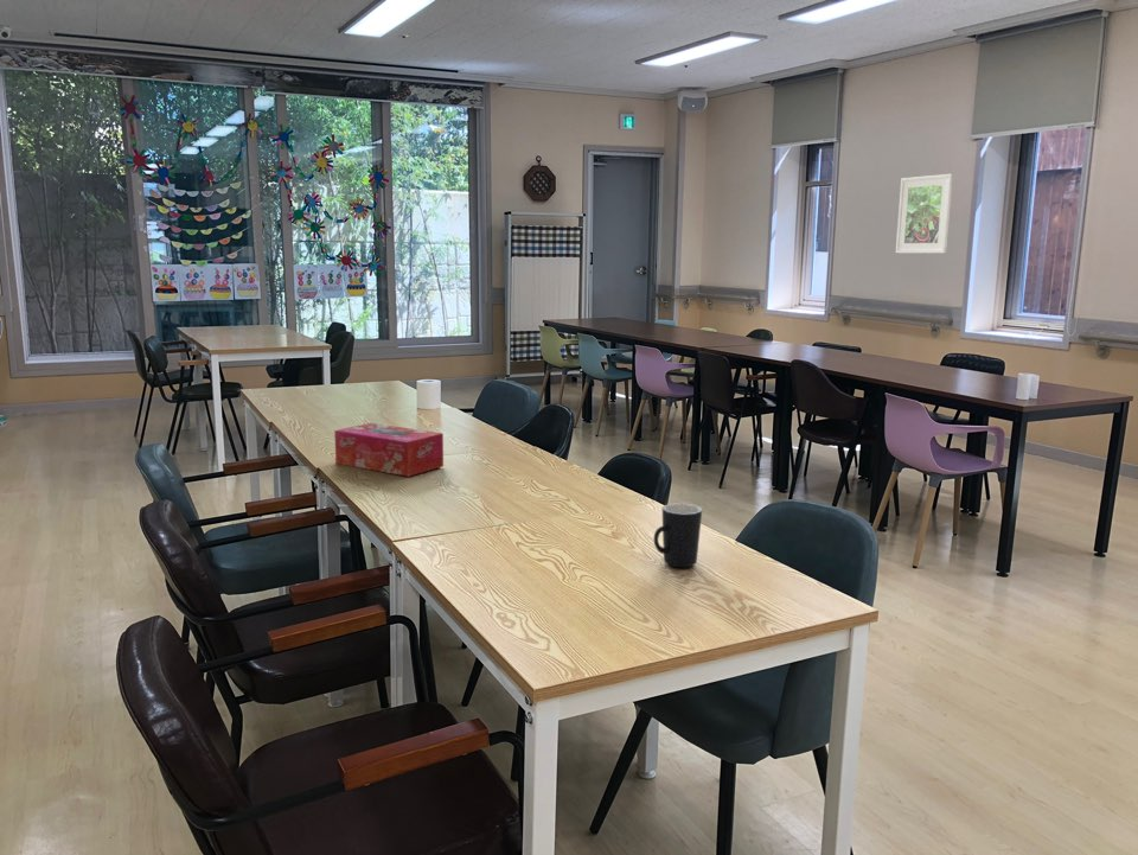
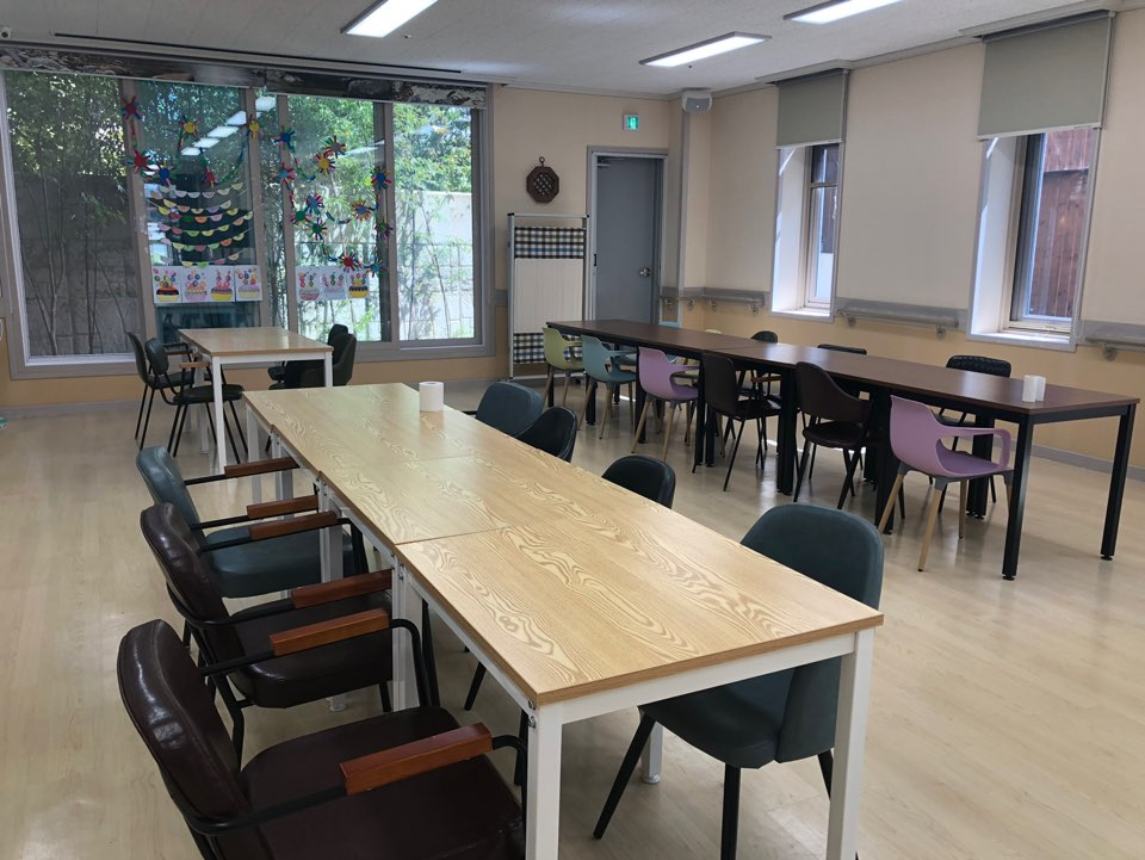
- mug [653,502,703,568]
- tissue box [333,422,445,478]
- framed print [895,173,954,255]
